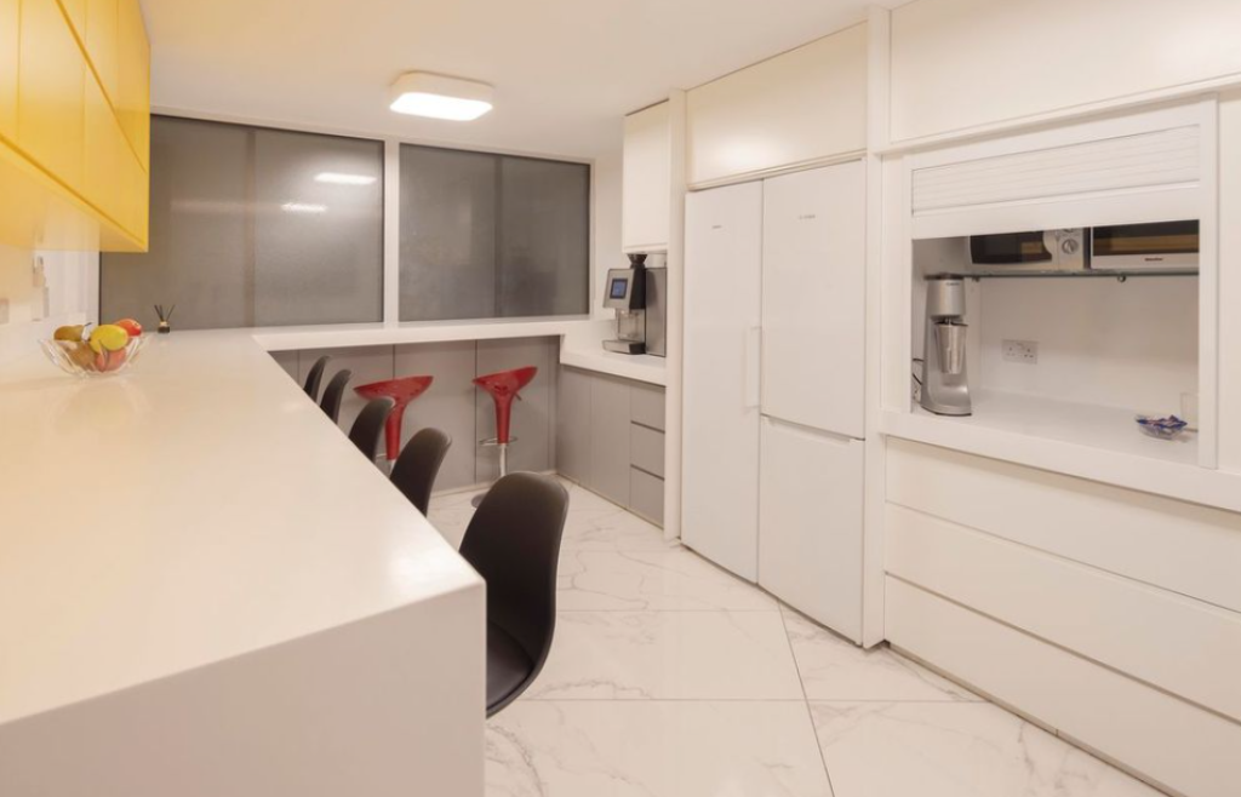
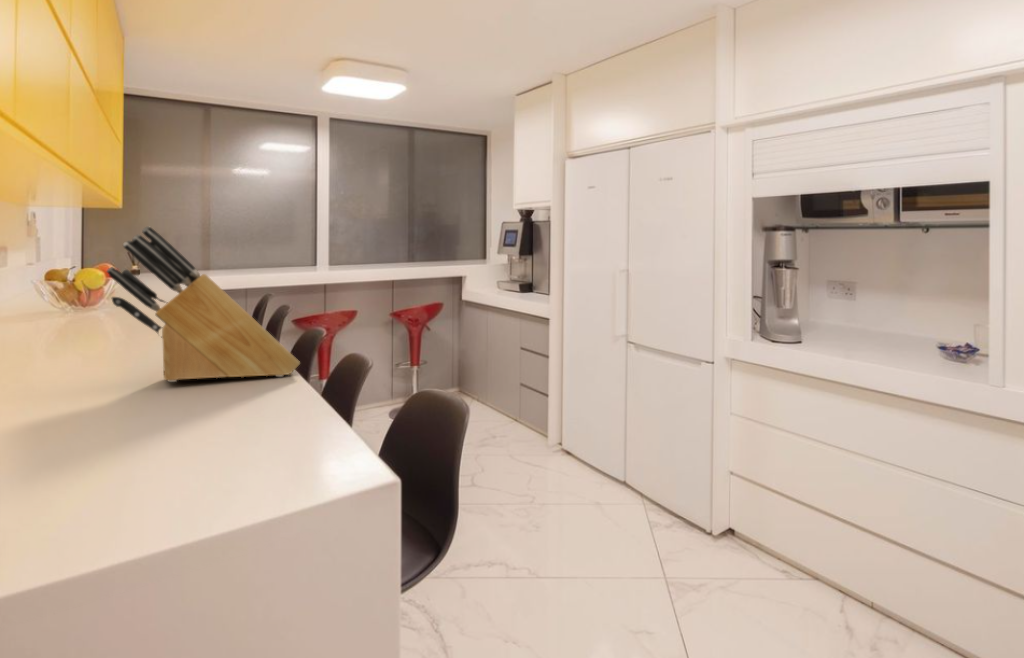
+ knife block [105,225,301,383]
